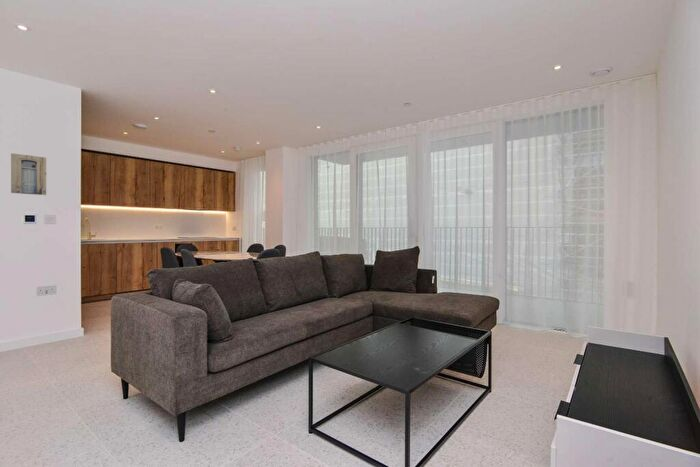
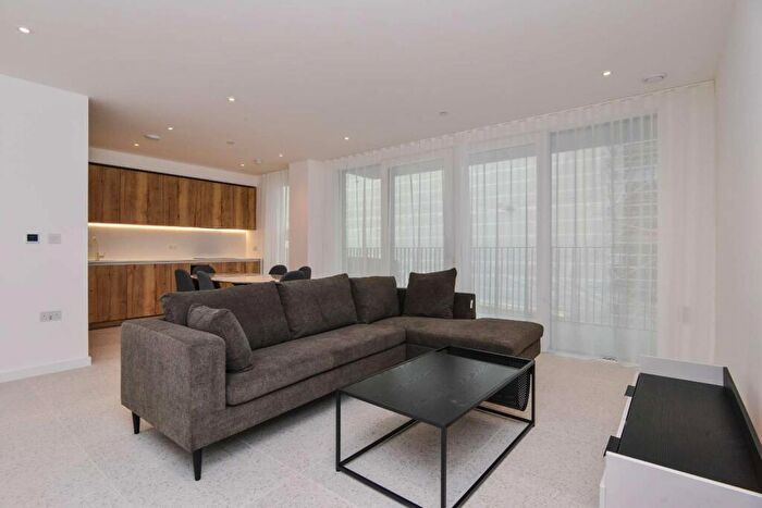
- wall art [10,152,47,196]
